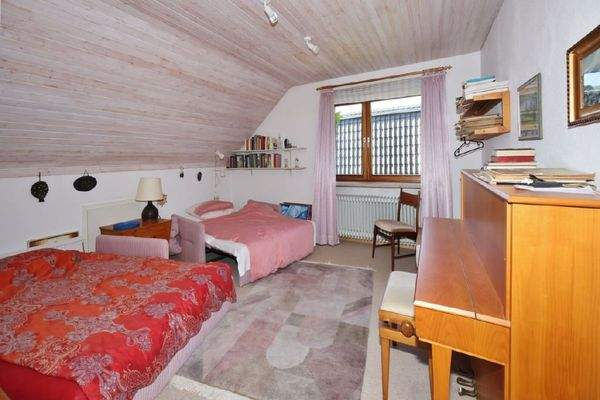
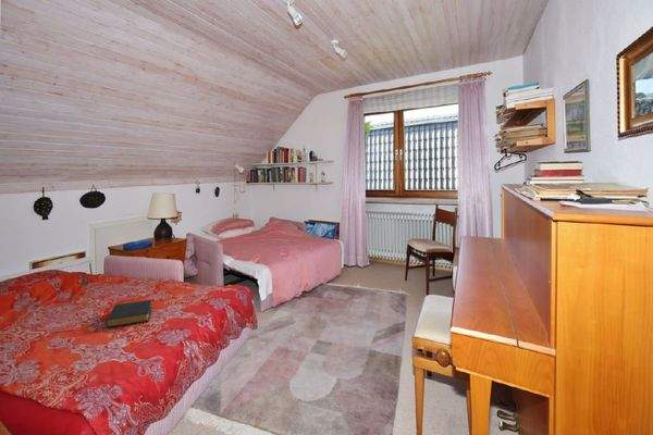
+ hardback book [104,299,153,328]
